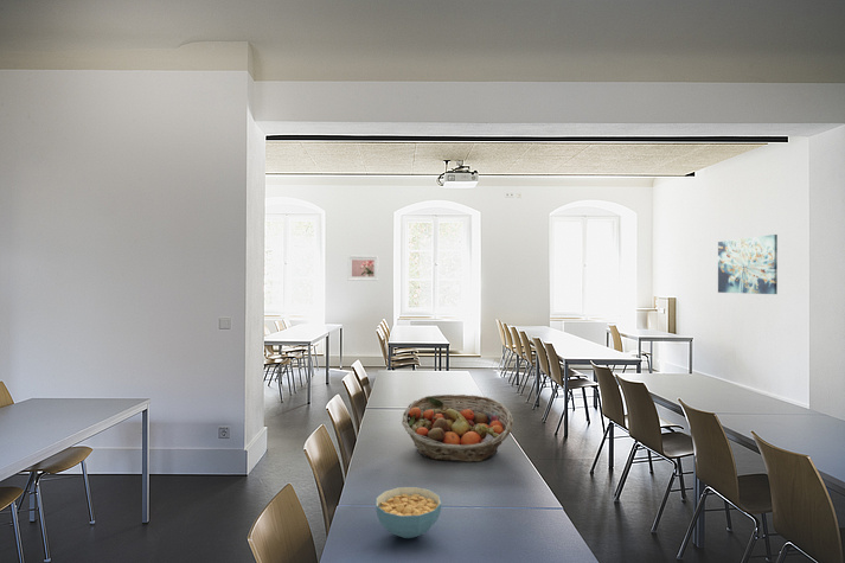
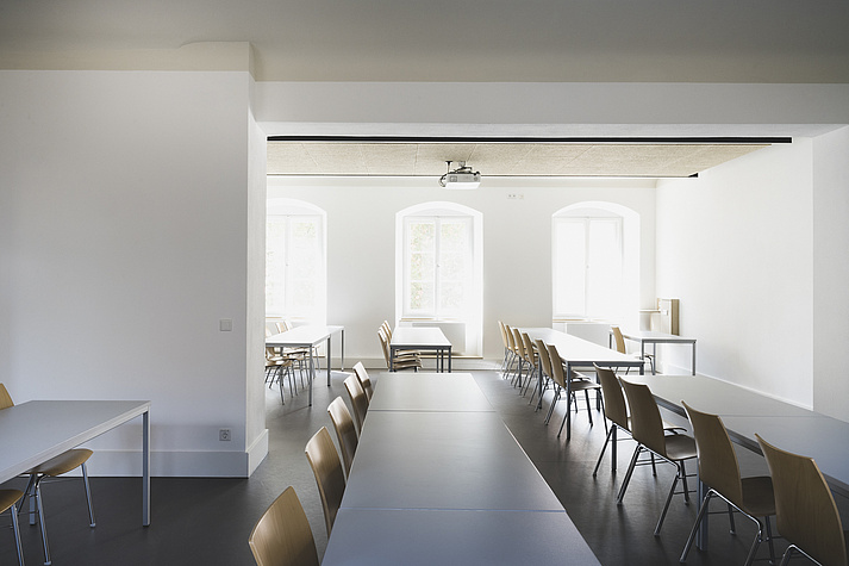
- cereal bowl [375,486,442,539]
- wall art [717,233,779,295]
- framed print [347,255,379,282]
- fruit basket [401,394,514,463]
